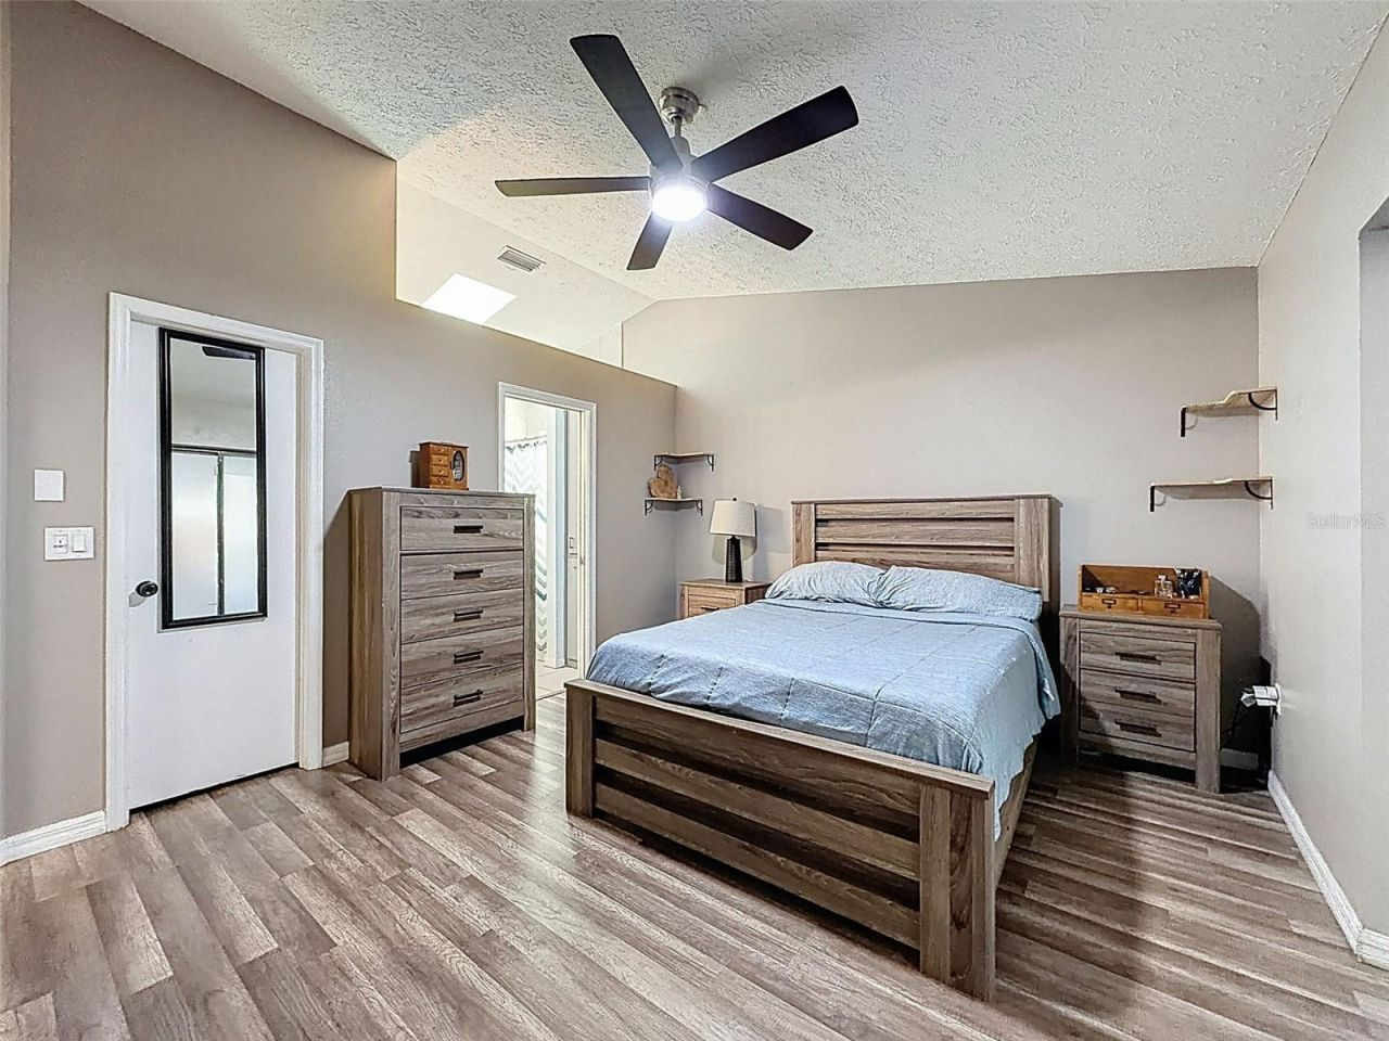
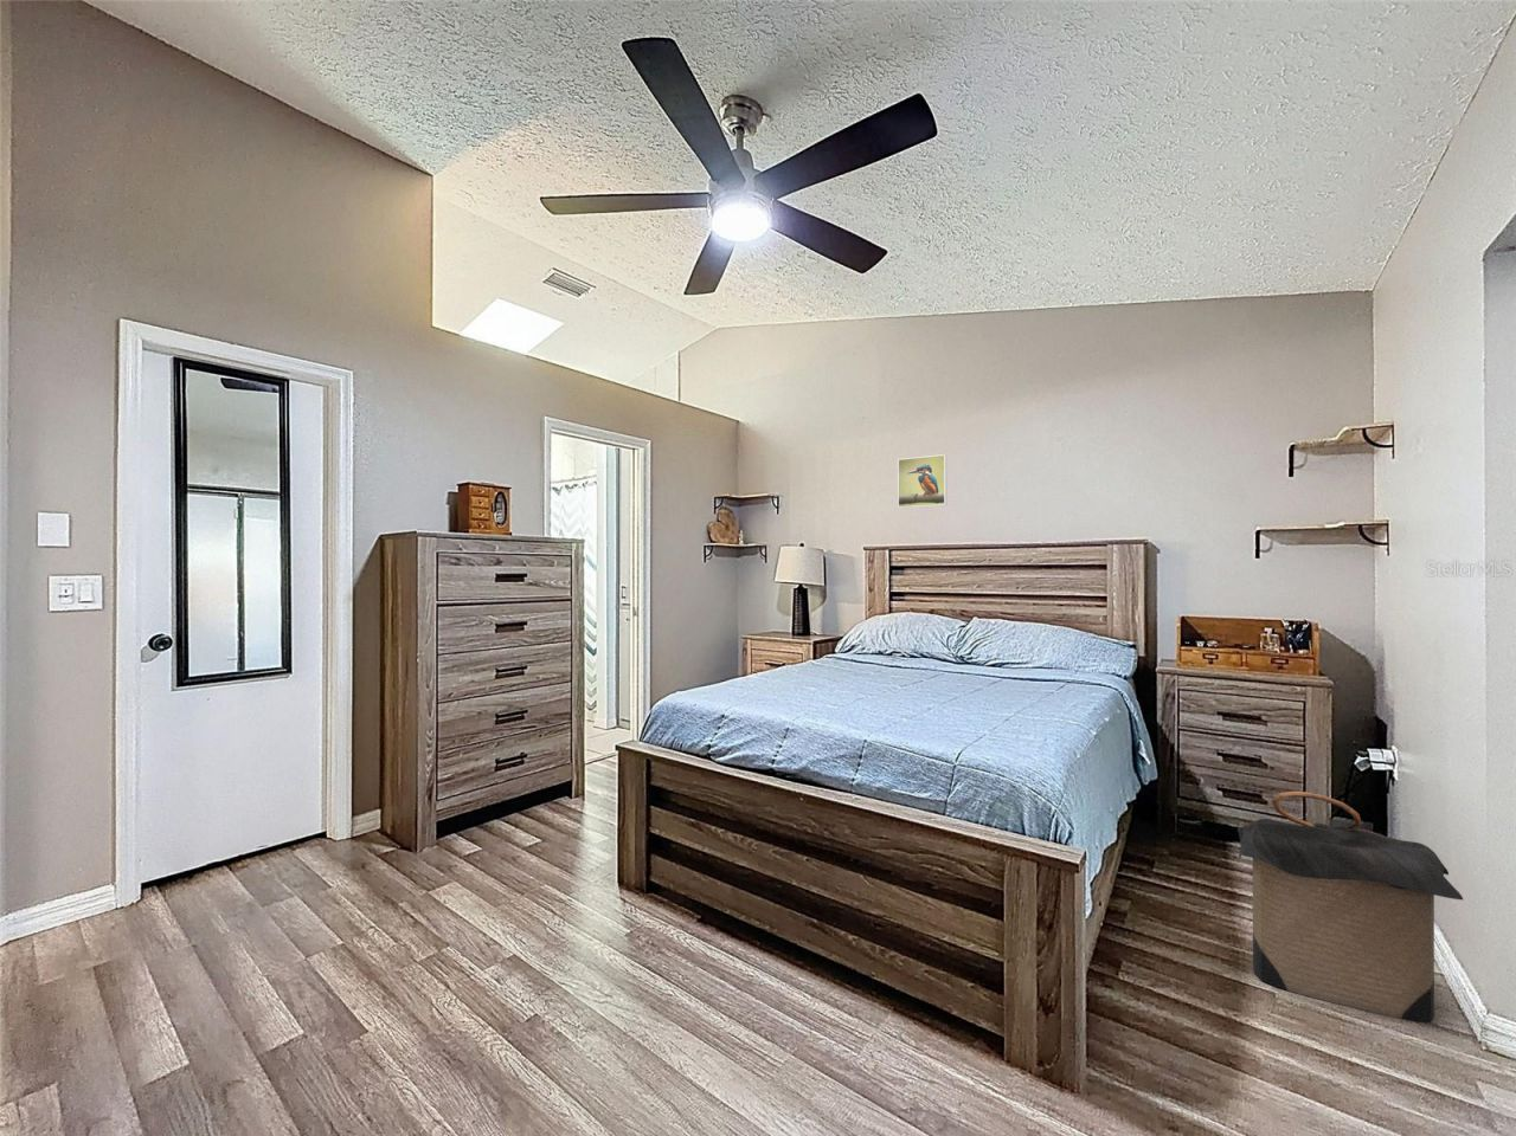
+ laundry hamper [1237,790,1463,1024]
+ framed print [896,453,948,508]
